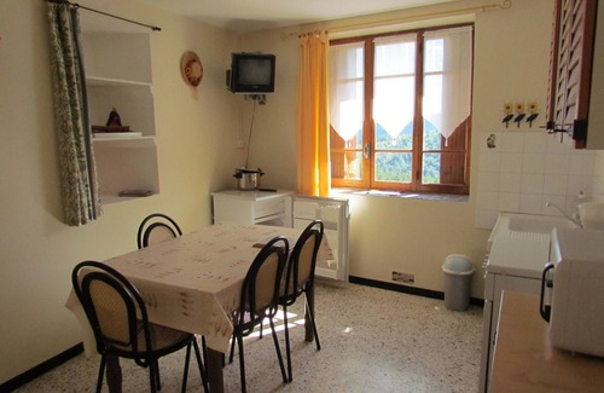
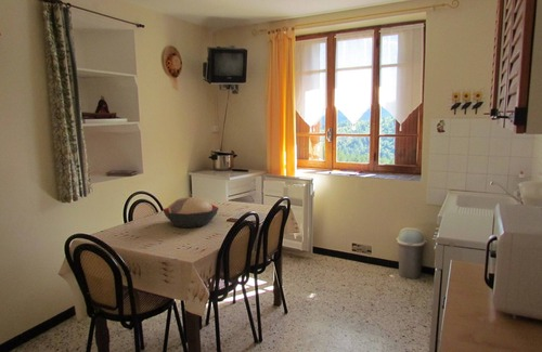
+ decorative bowl [162,196,220,229]
